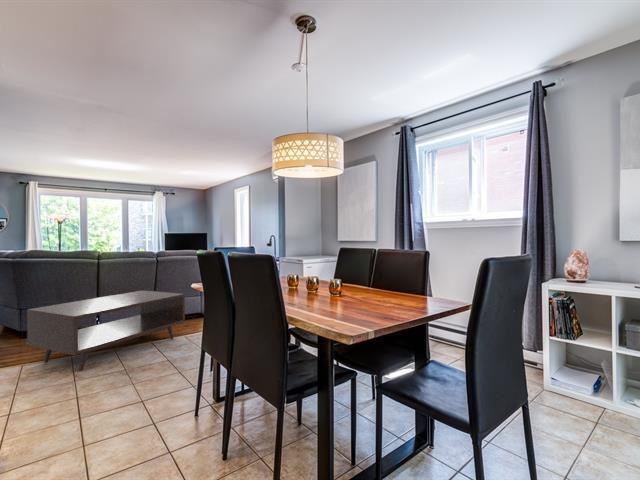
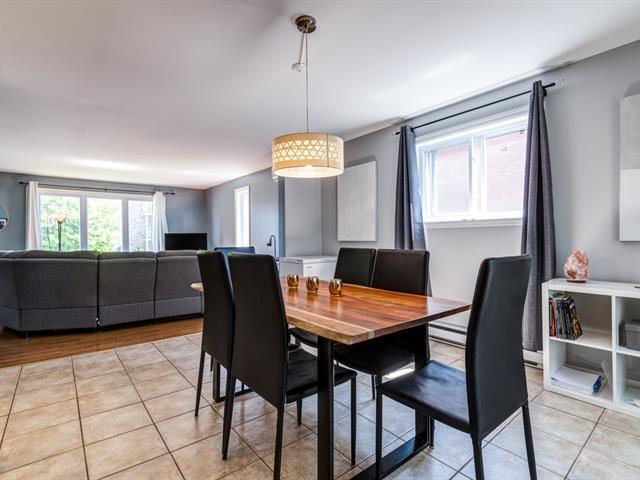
- coffee table [26,289,186,372]
